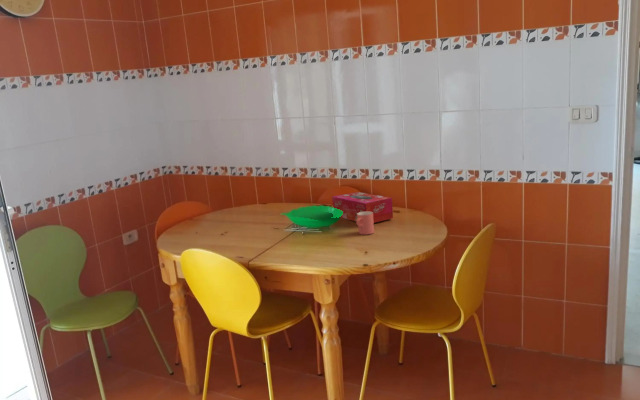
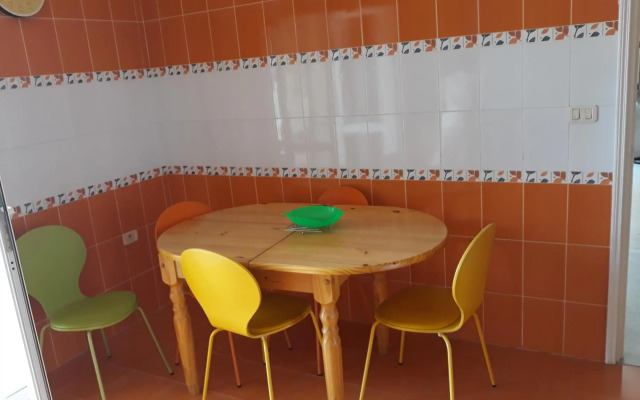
- cup [355,212,375,235]
- tissue box [331,191,394,224]
